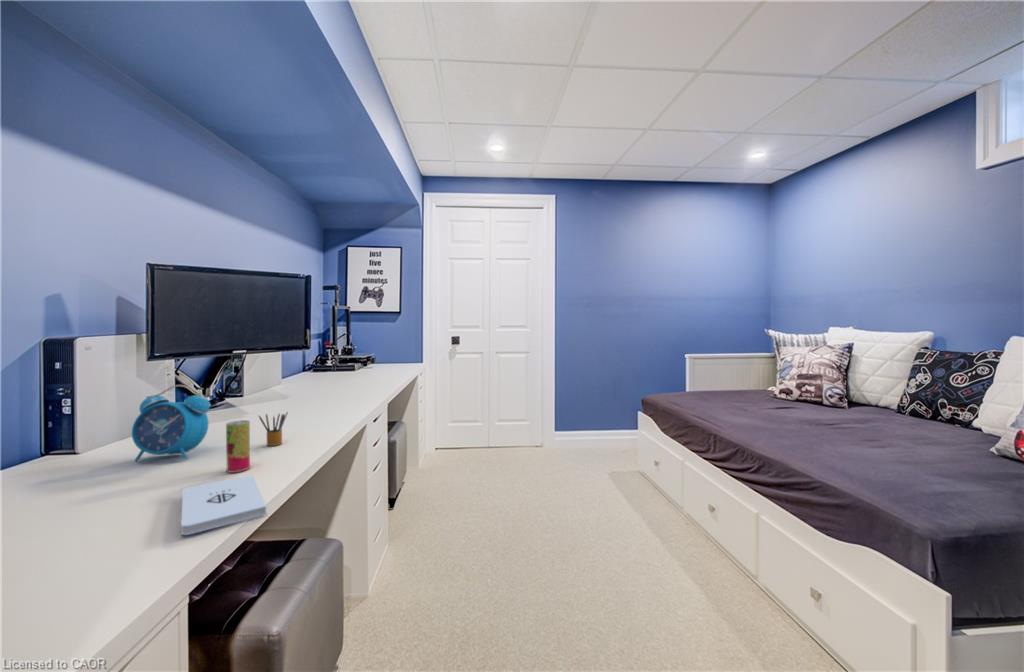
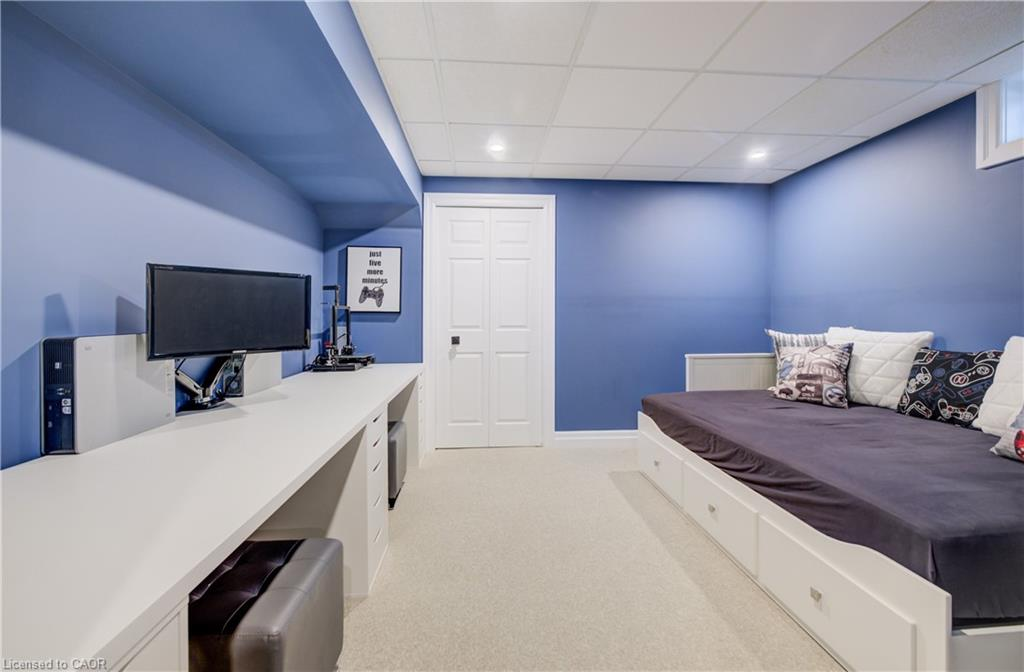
- alarm clock [131,384,211,462]
- beverage can [225,419,252,474]
- pencil box [258,410,289,447]
- notepad [180,474,267,536]
